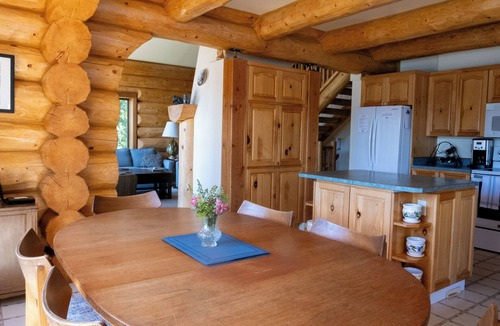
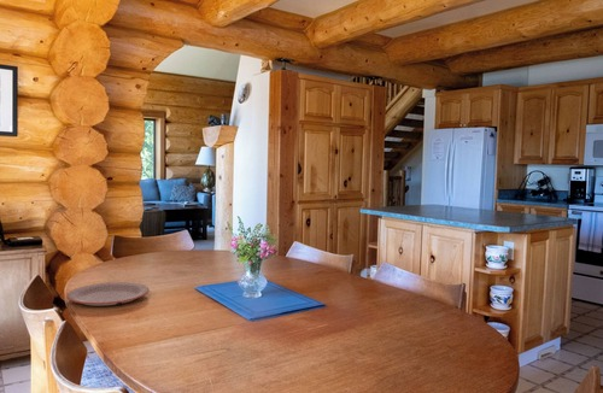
+ plate [65,281,151,307]
